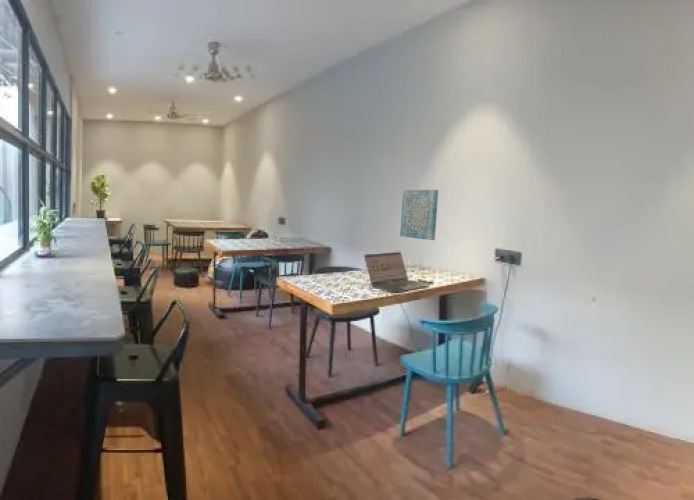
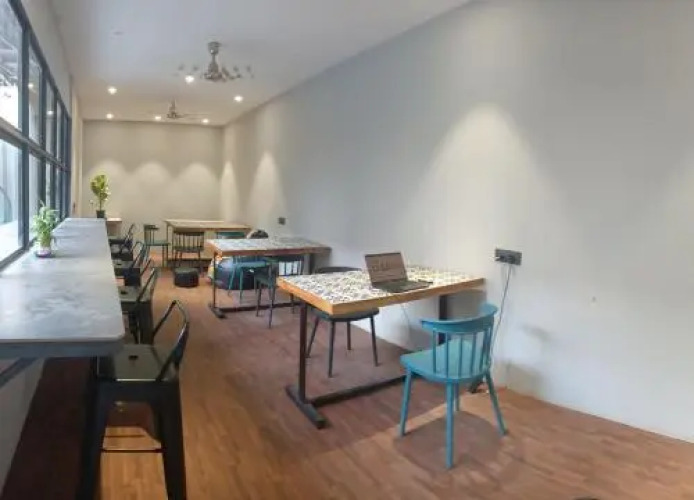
- wall art [399,189,439,241]
